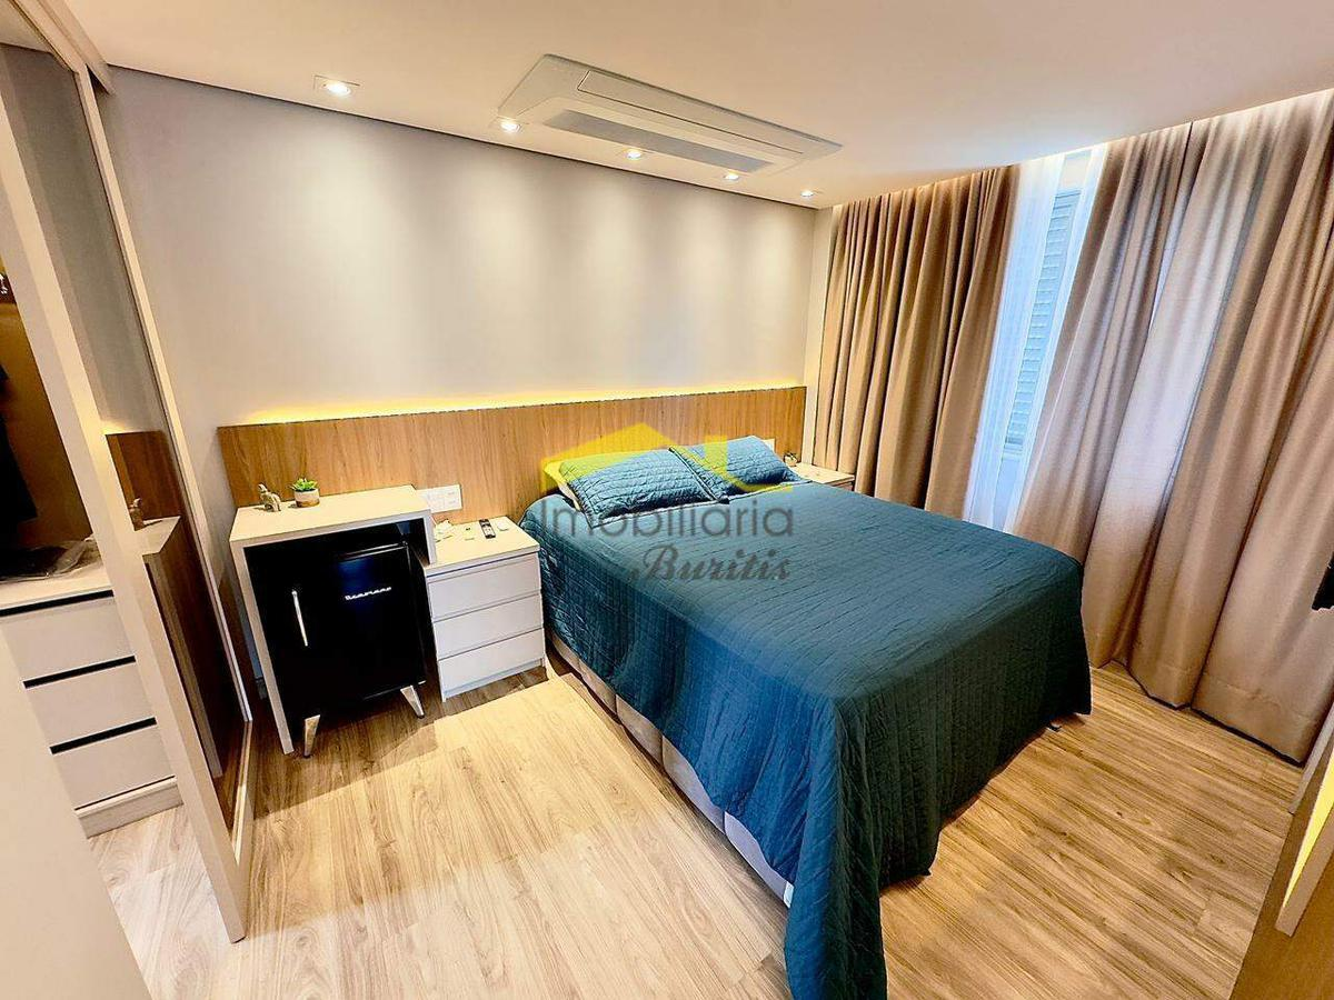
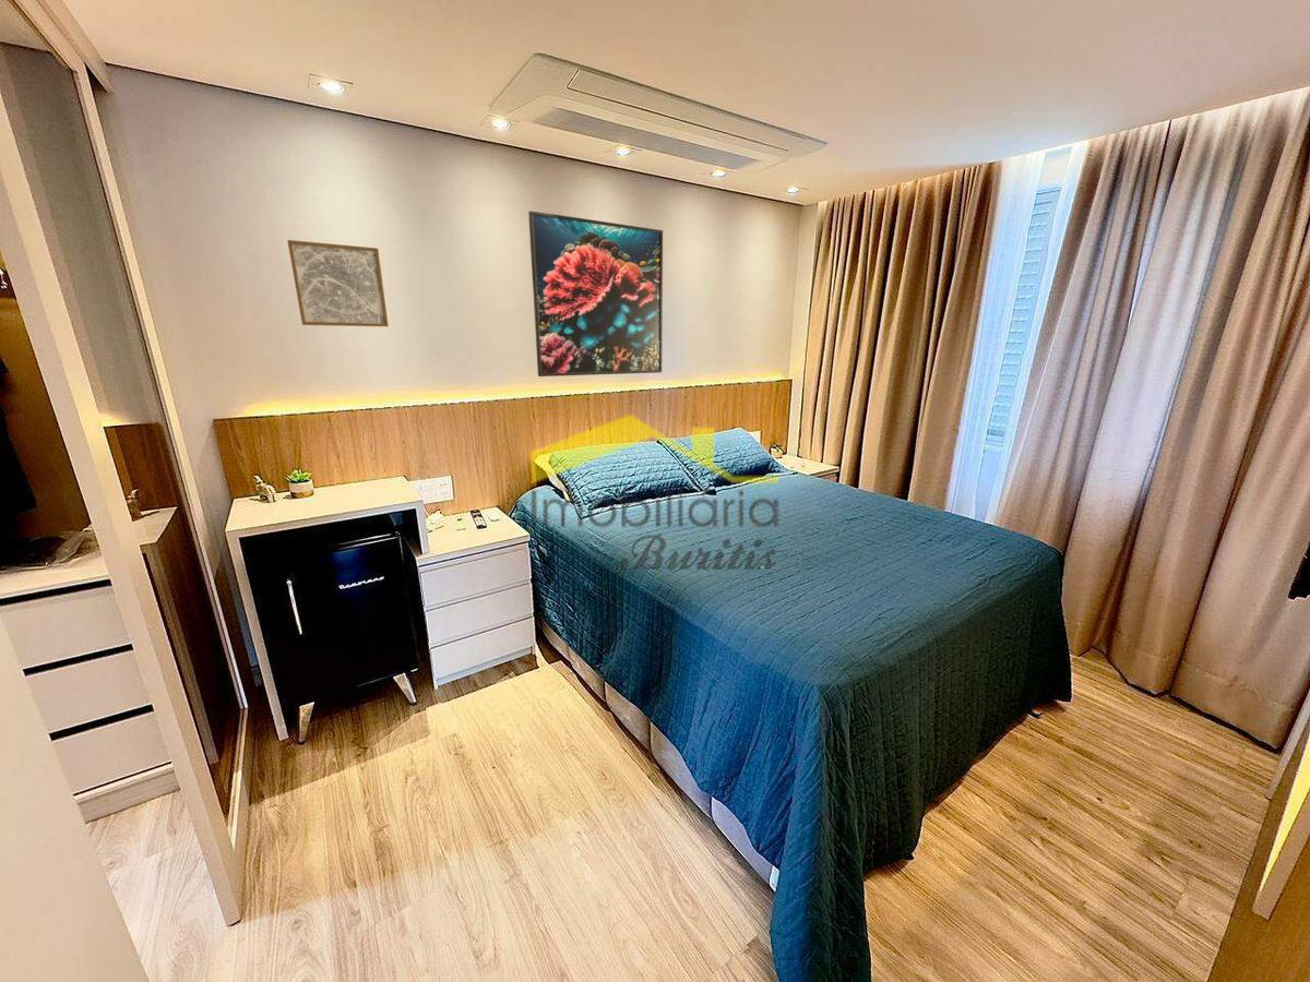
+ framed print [527,209,664,378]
+ wall art [286,239,390,327]
